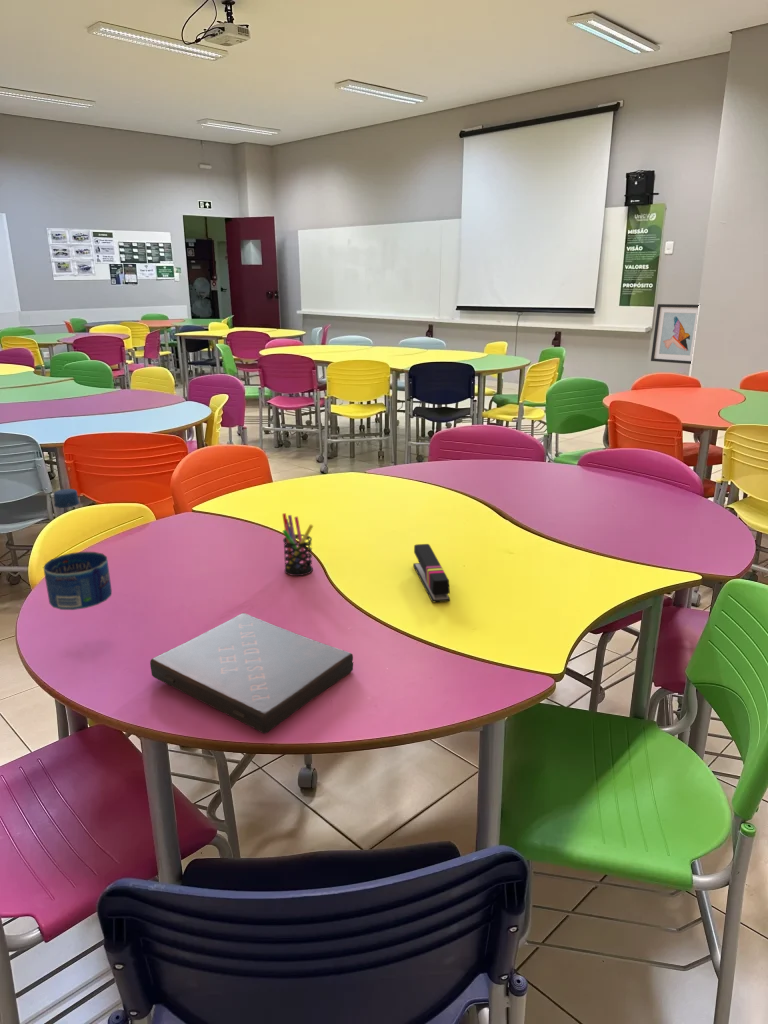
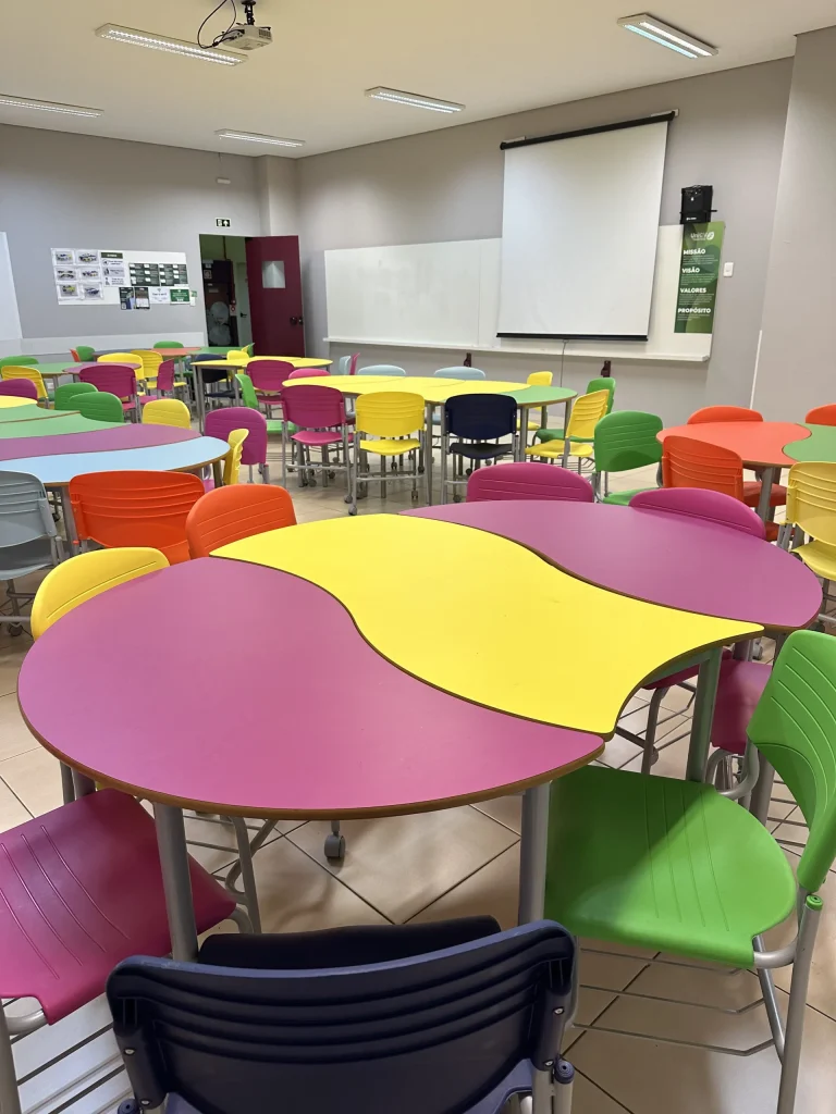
- wall art [650,303,700,365]
- pen holder [281,512,314,577]
- water bottle [42,488,113,611]
- book [149,612,354,734]
- stapler [412,543,451,603]
